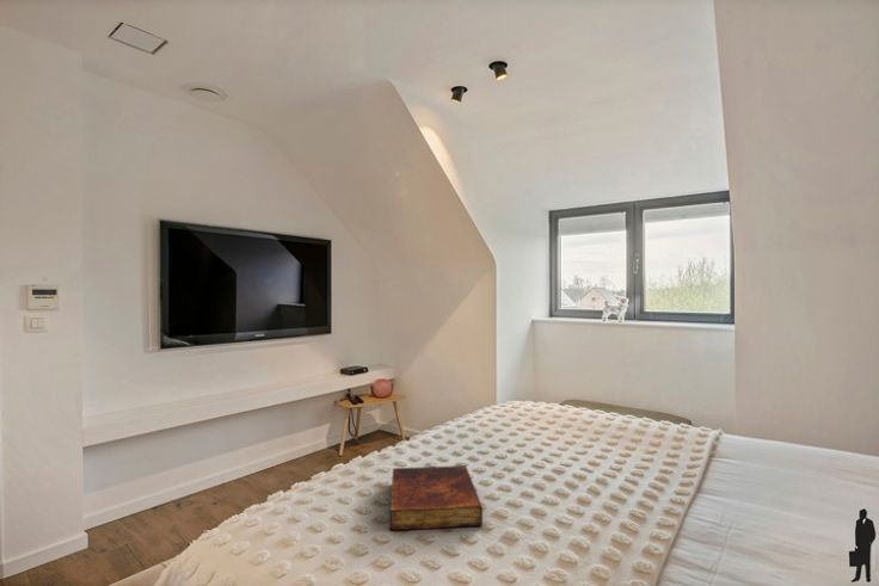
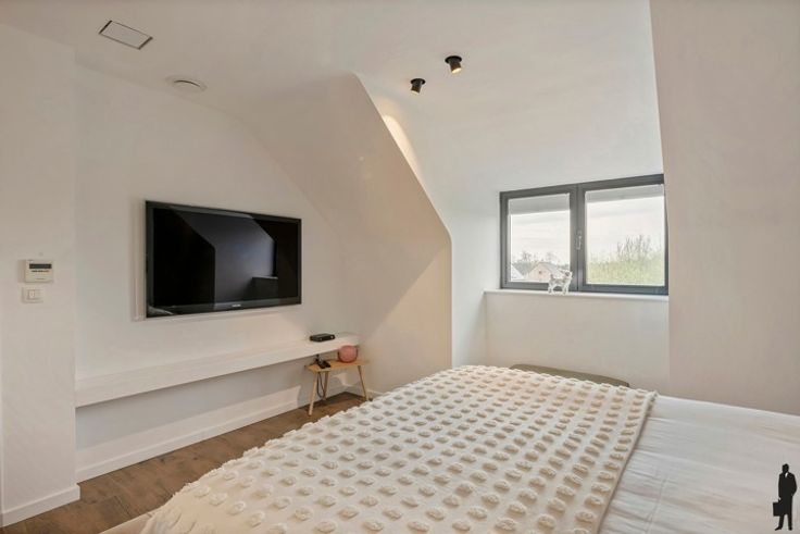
- book [389,464,484,531]
